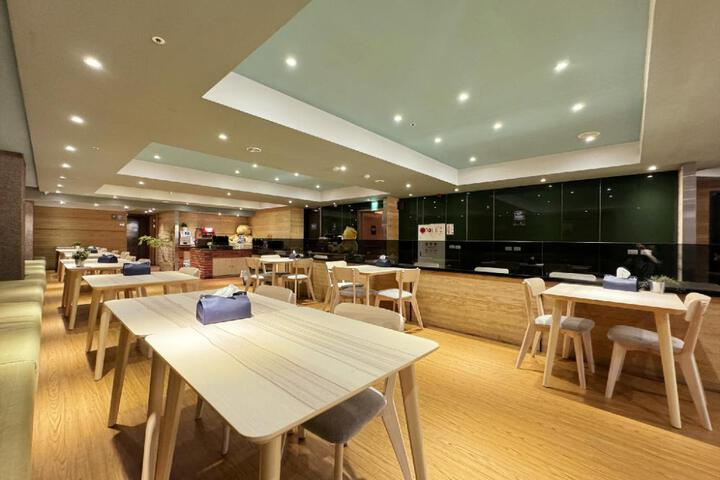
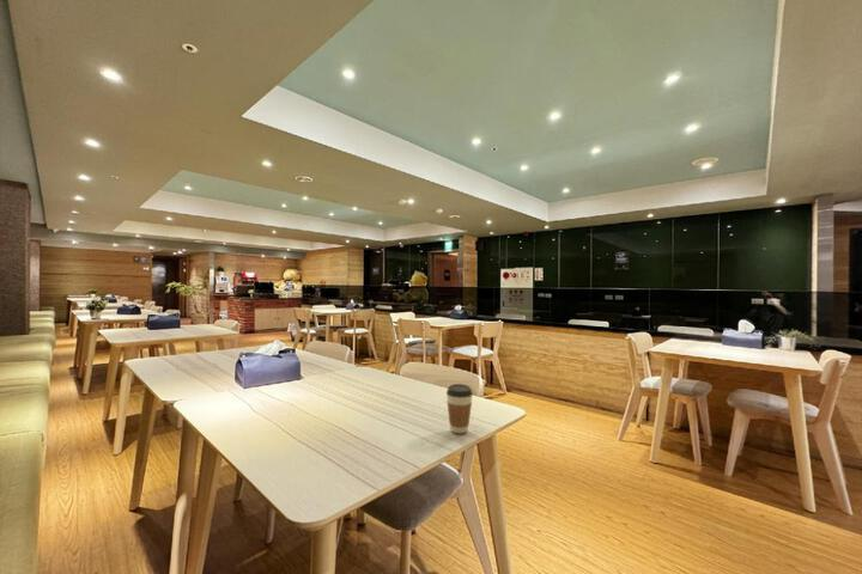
+ coffee cup [445,383,474,434]
